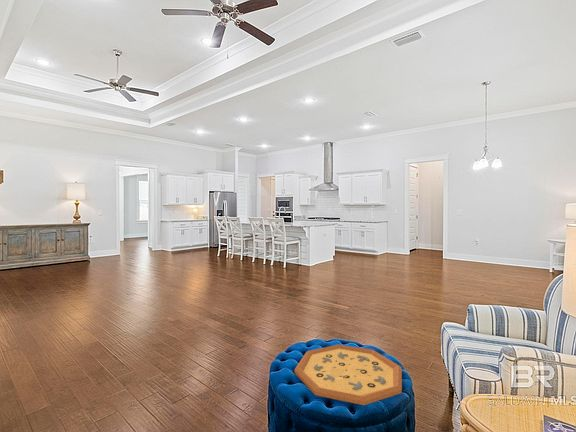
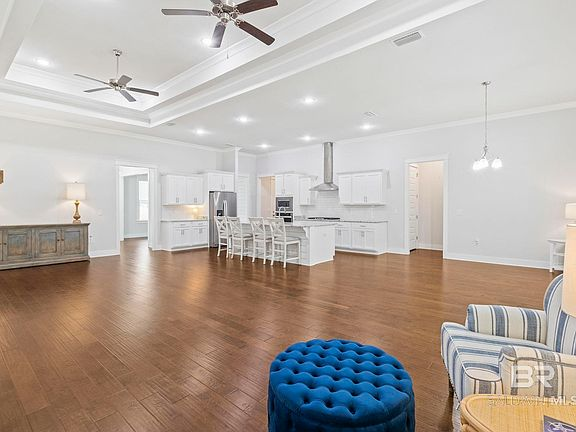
- decorative tray [293,344,403,406]
